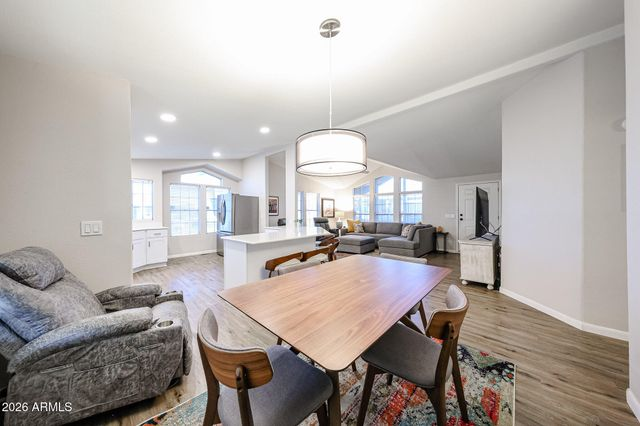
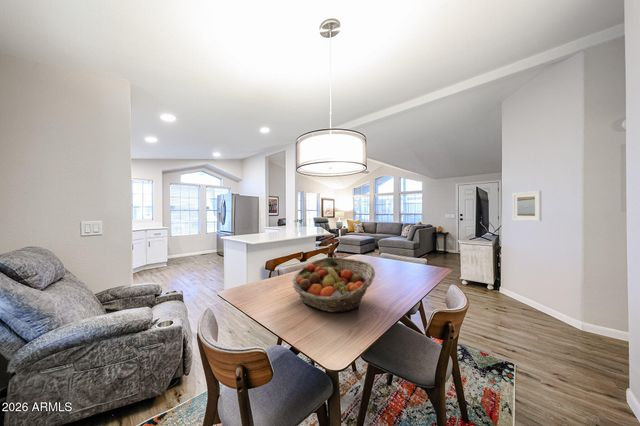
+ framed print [512,190,543,222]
+ fruit basket [291,257,376,313]
